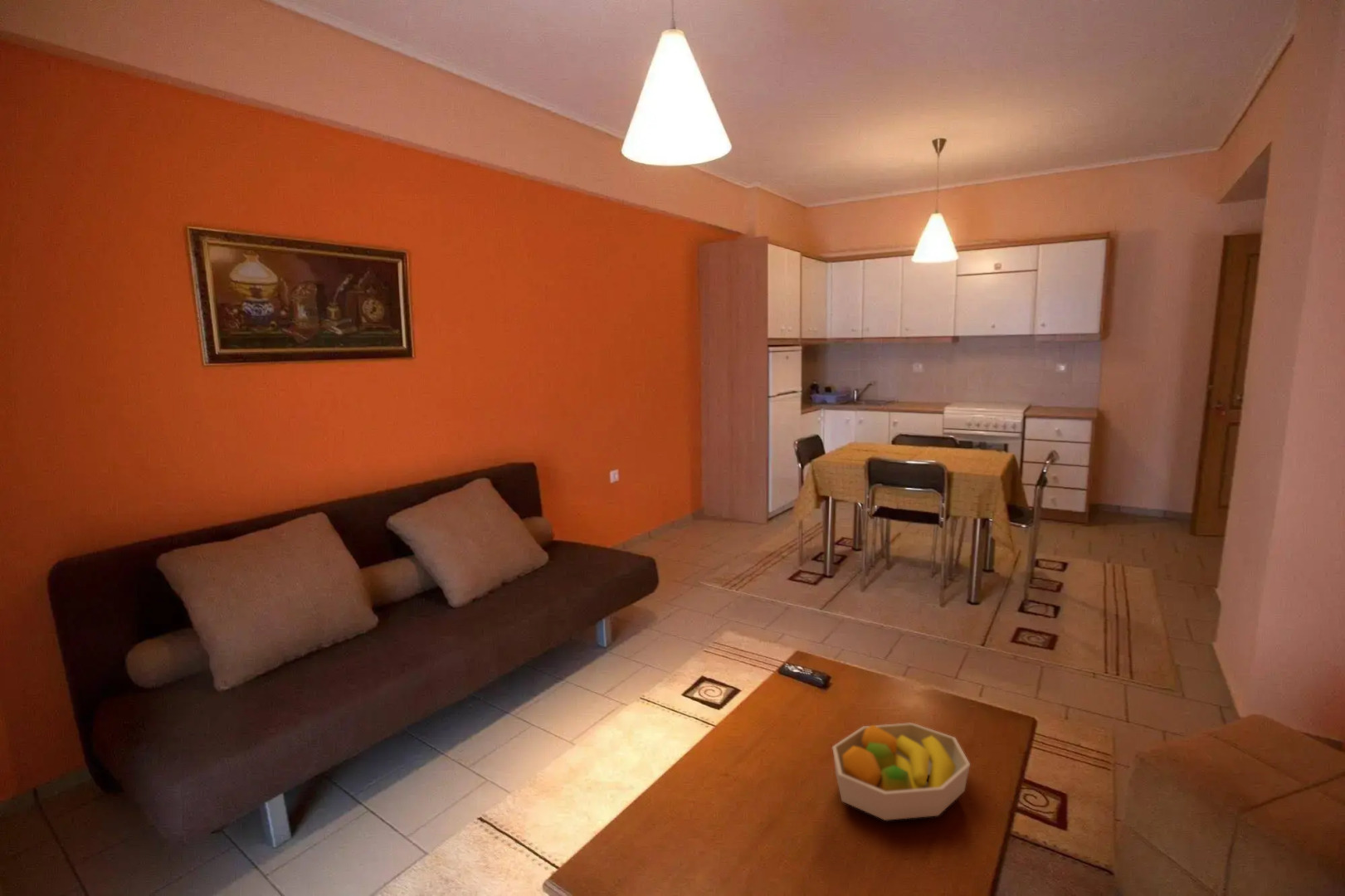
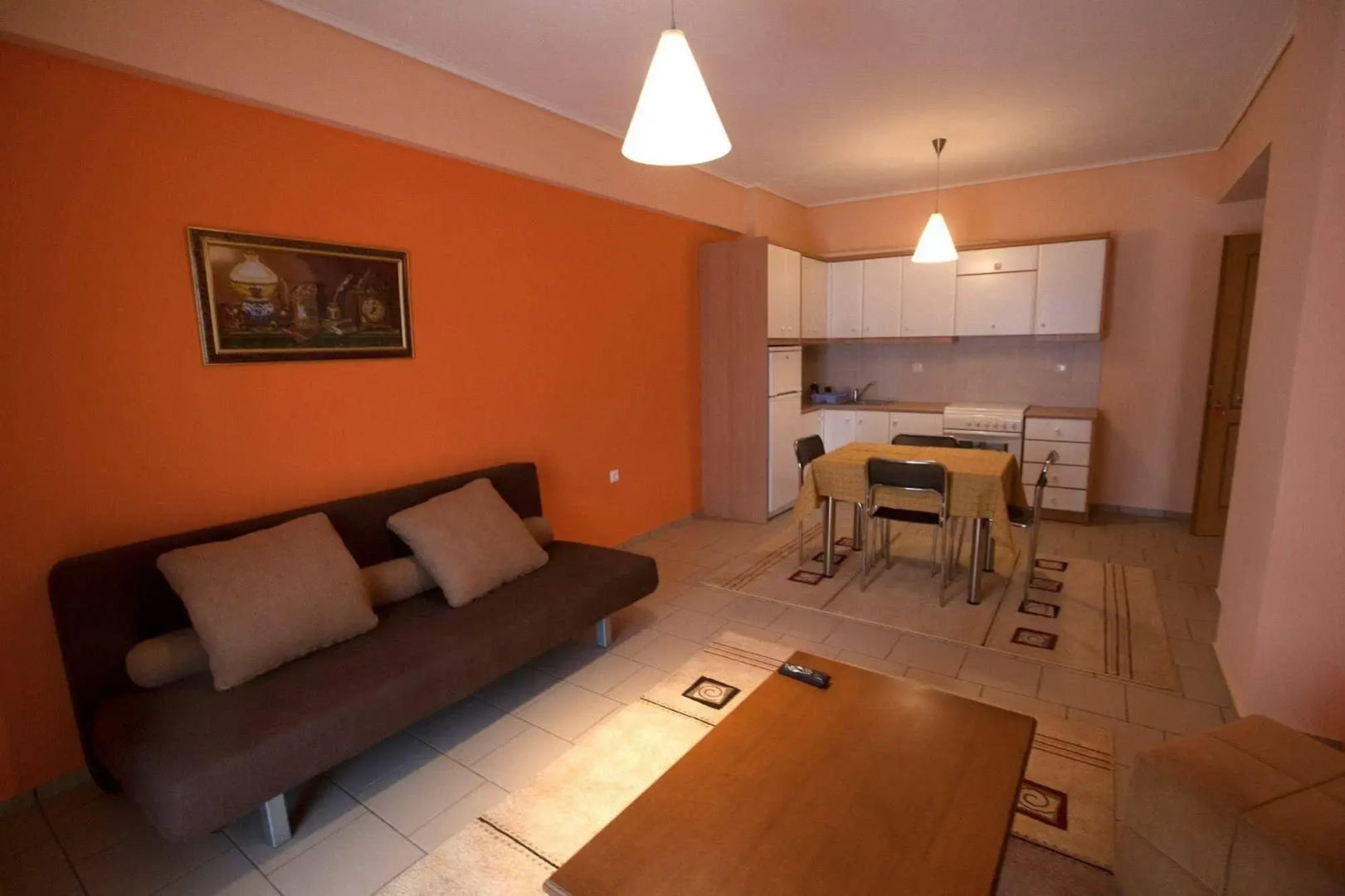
- fruit bowl [831,722,971,821]
